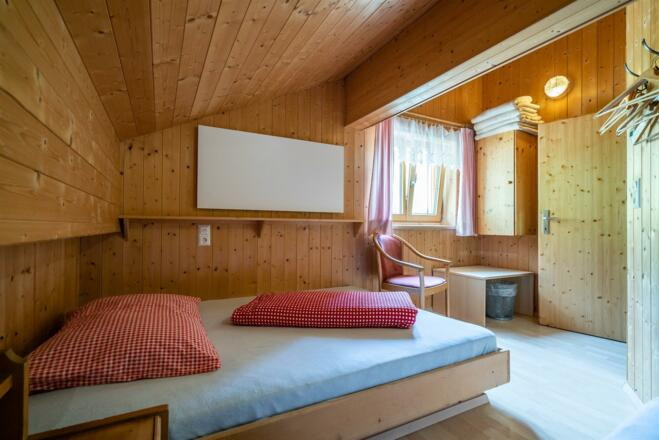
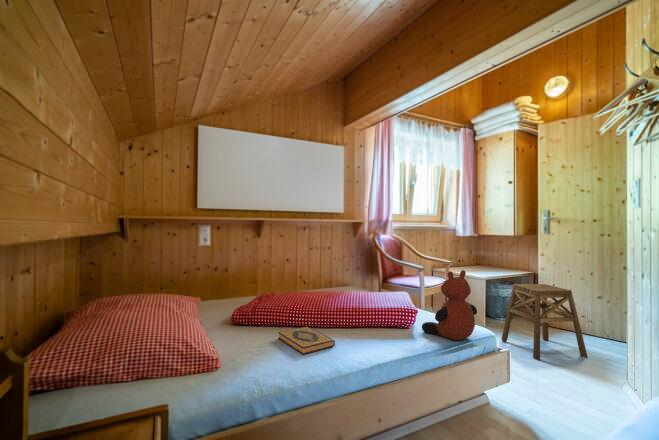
+ teddy bear [421,269,478,341]
+ stool [500,283,589,361]
+ hardback book [277,326,336,356]
